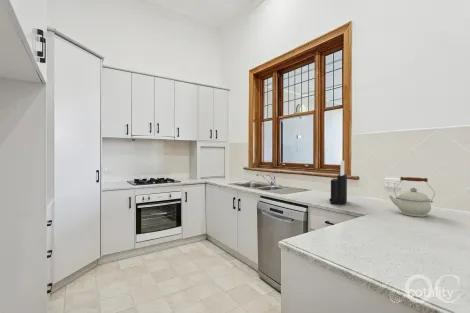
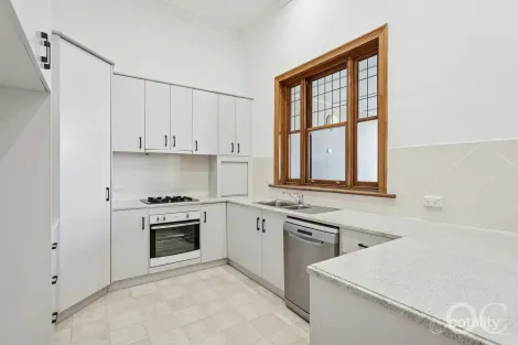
- kettle [388,176,436,218]
- knife block [328,160,348,206]
